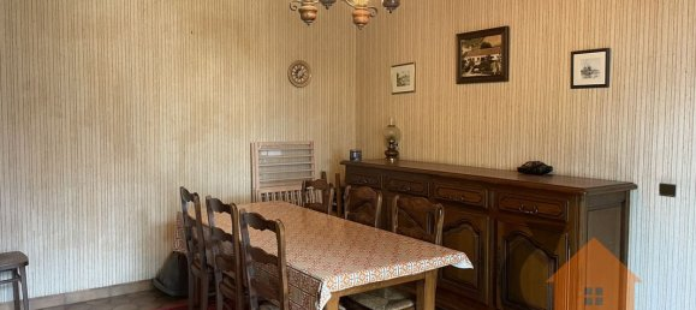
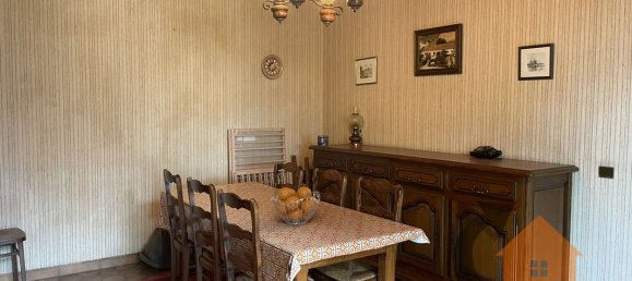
+ fruit basket [271,185,321,225]
